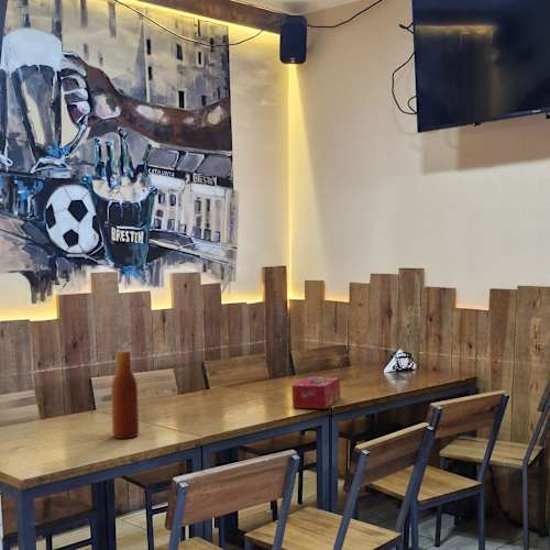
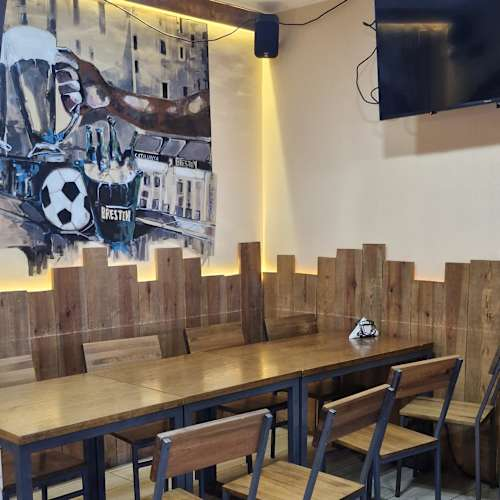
- beer bottle [110,350,140,440]
- tissue box [292,376,341,409]
